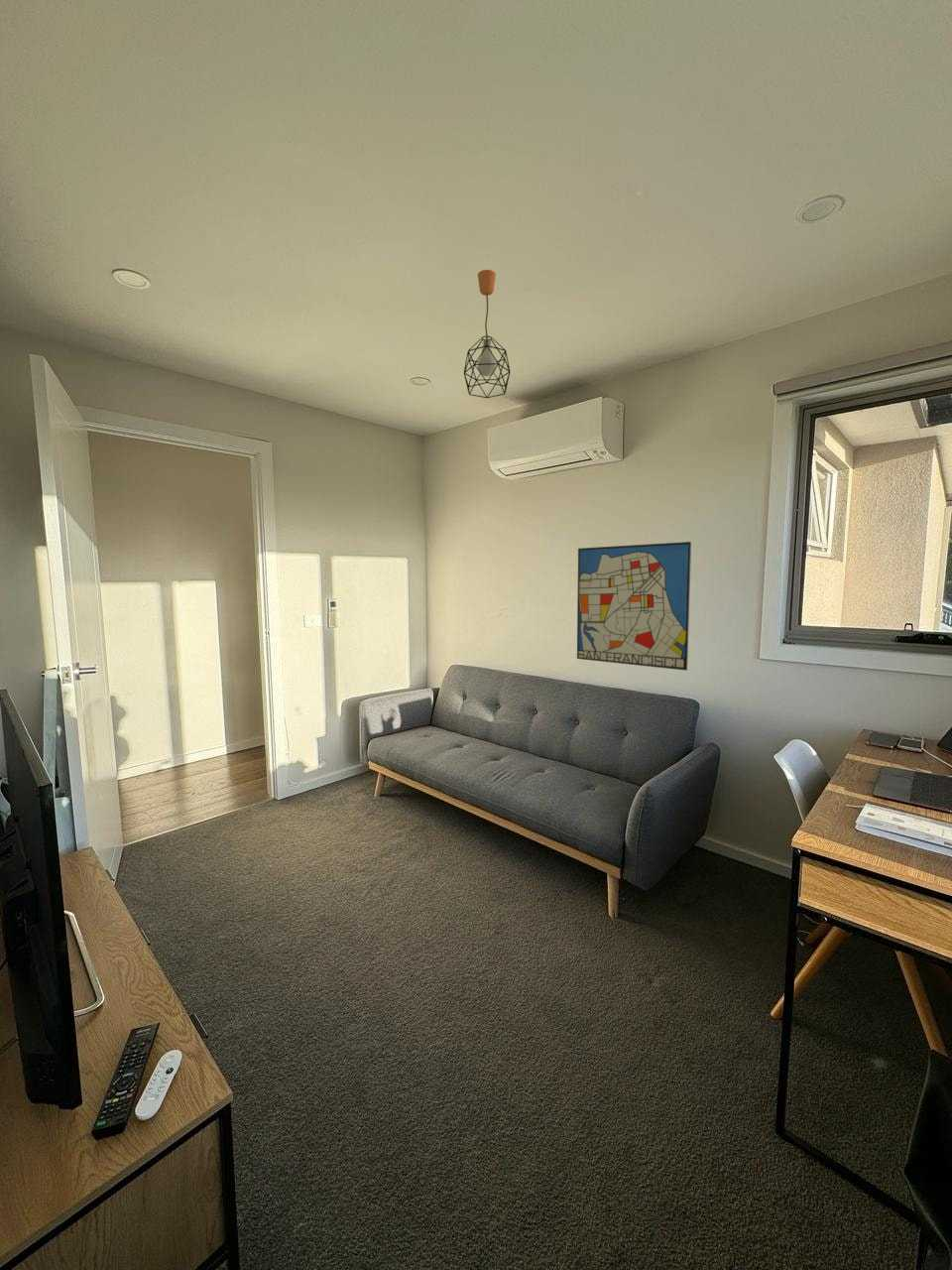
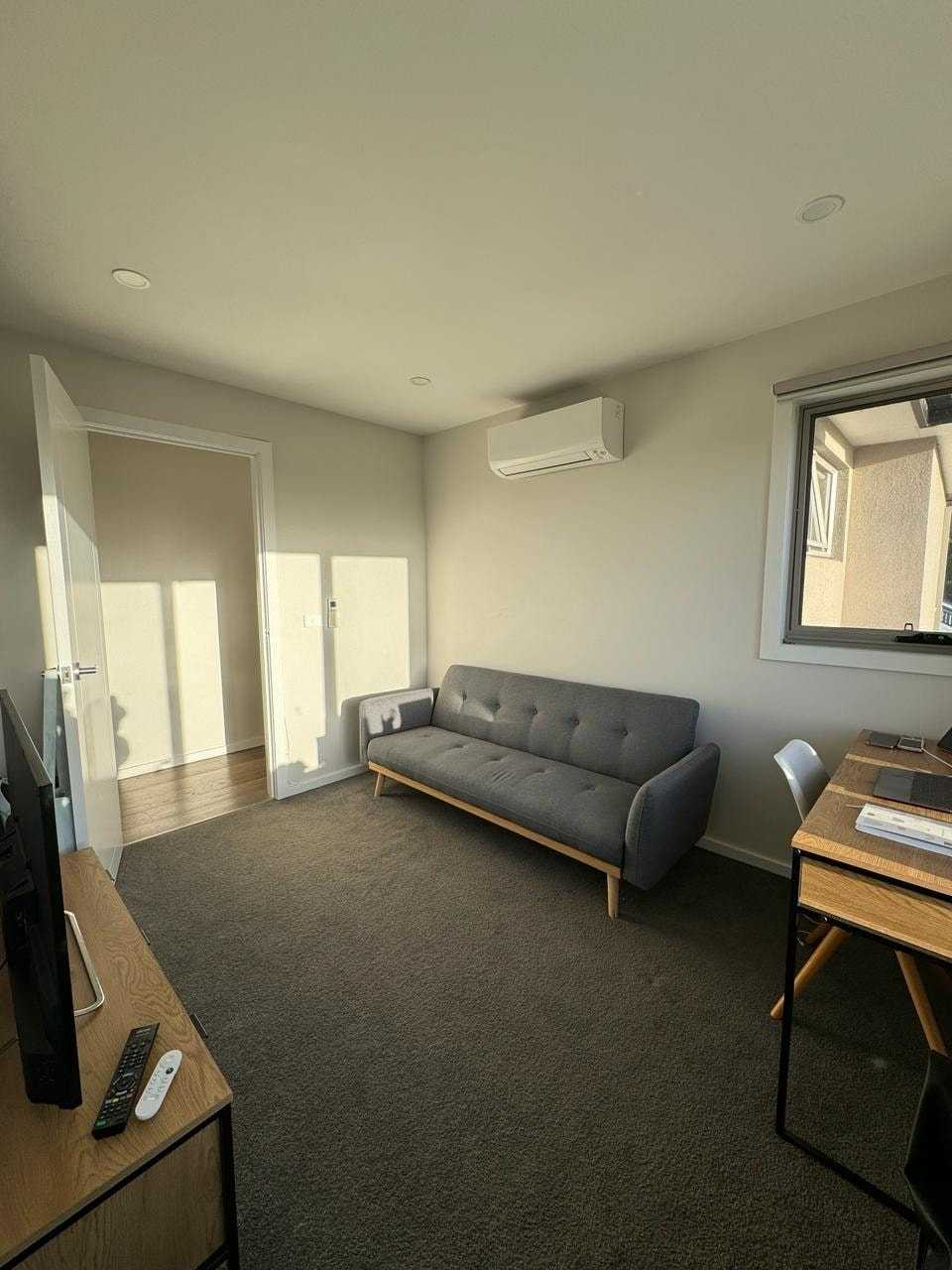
- wall art [576,541,692,672]
- pendant light [463,269,511,399]
